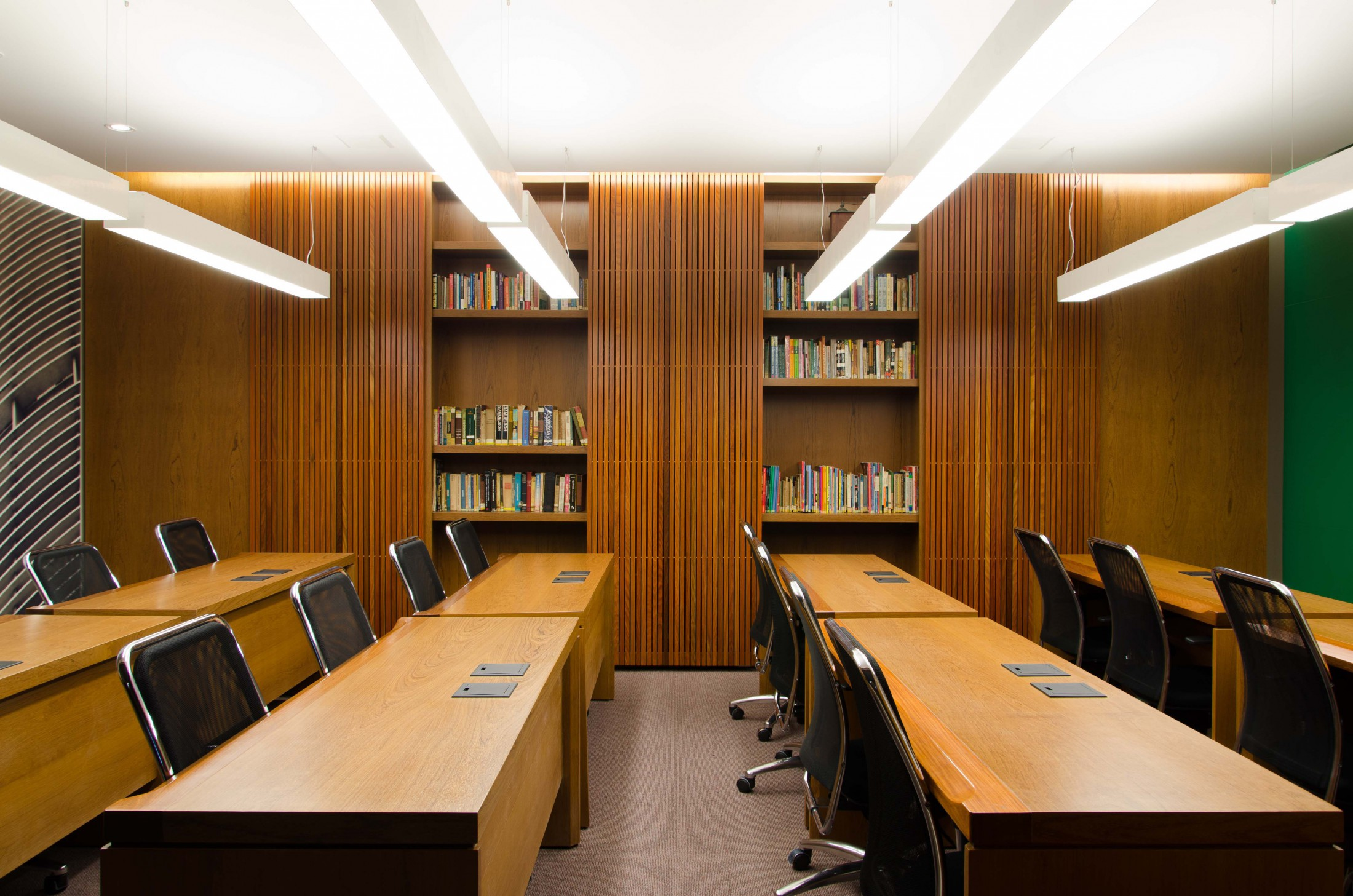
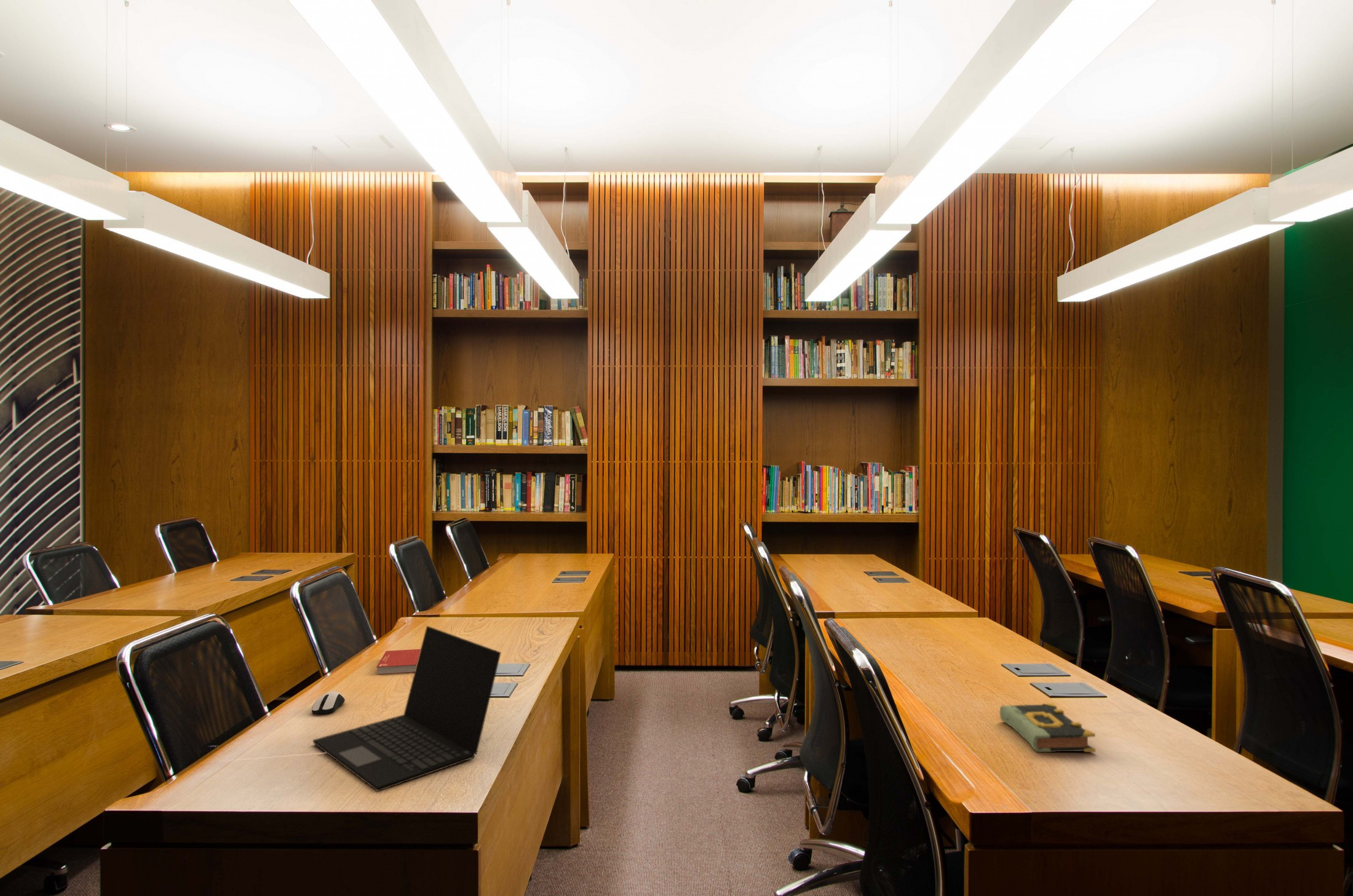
+ book [376,649,421,675]
+ computer mouse [311,691,346,715]
+ book [999,702,1097,753]
+ laptop [312,625,502,792]
